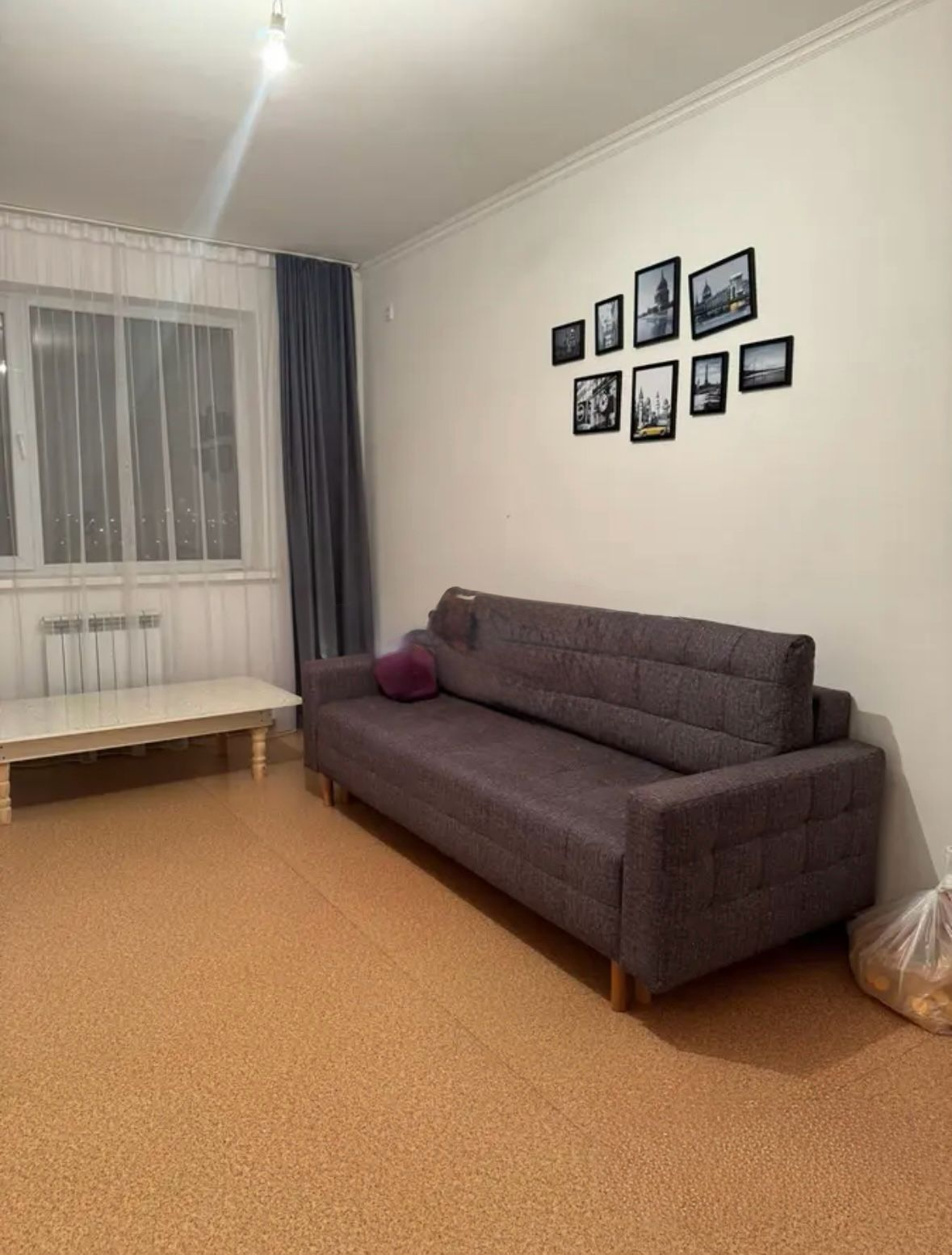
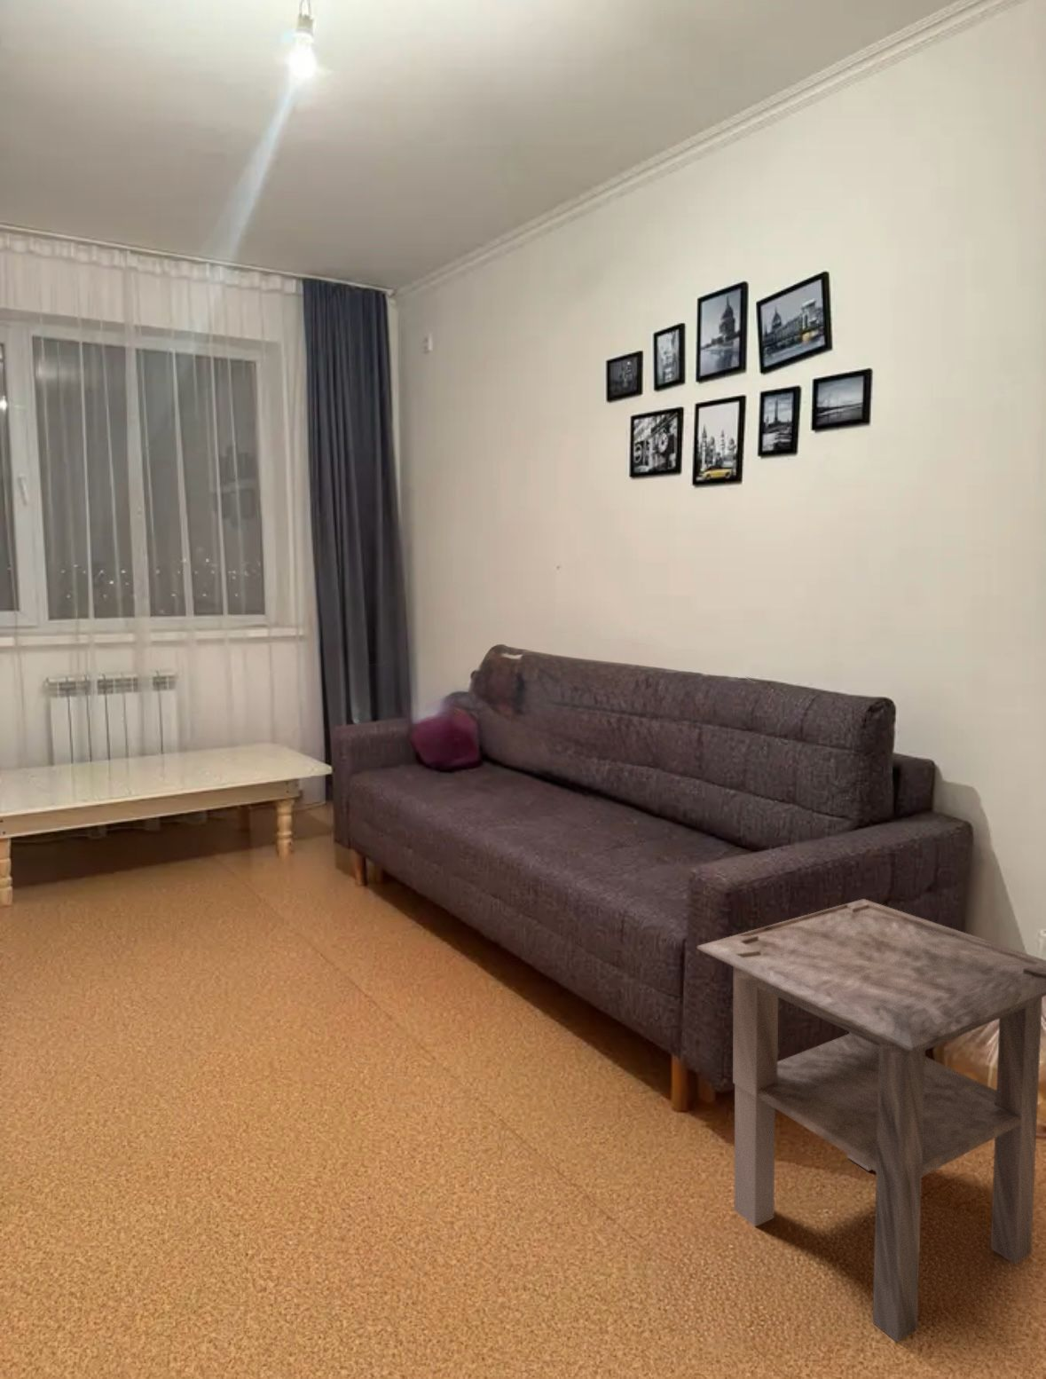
+ side table [696,898,1046,1344]
